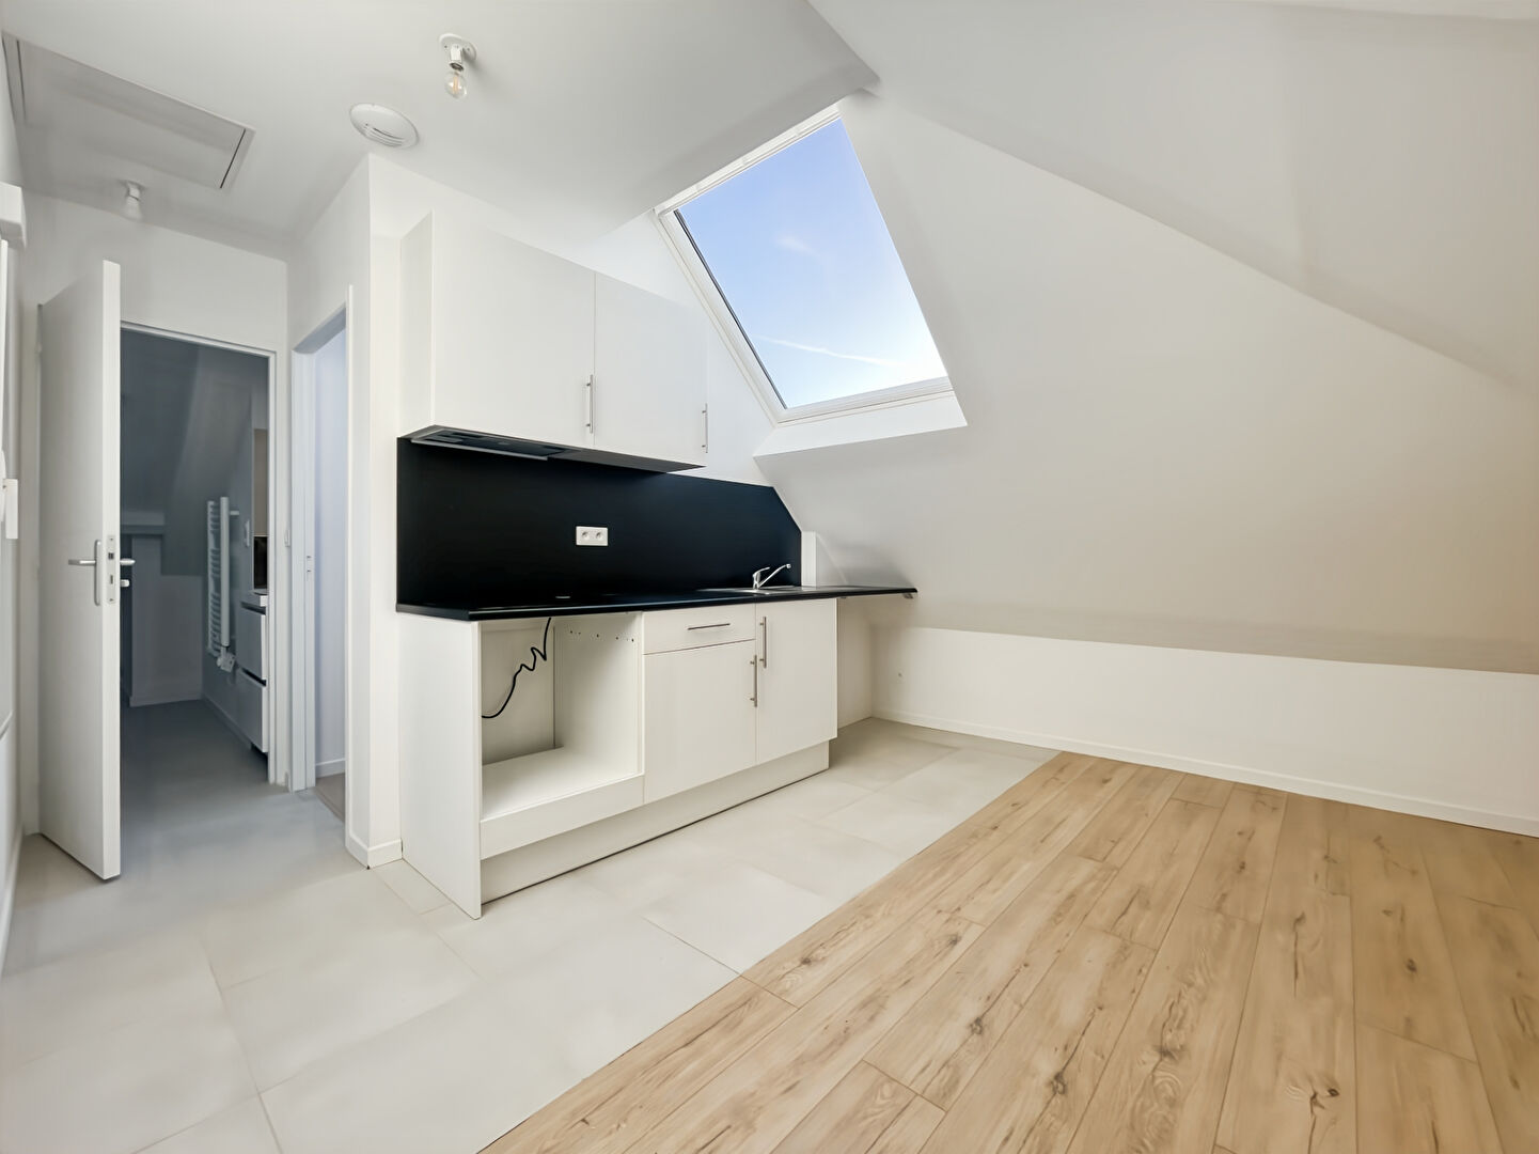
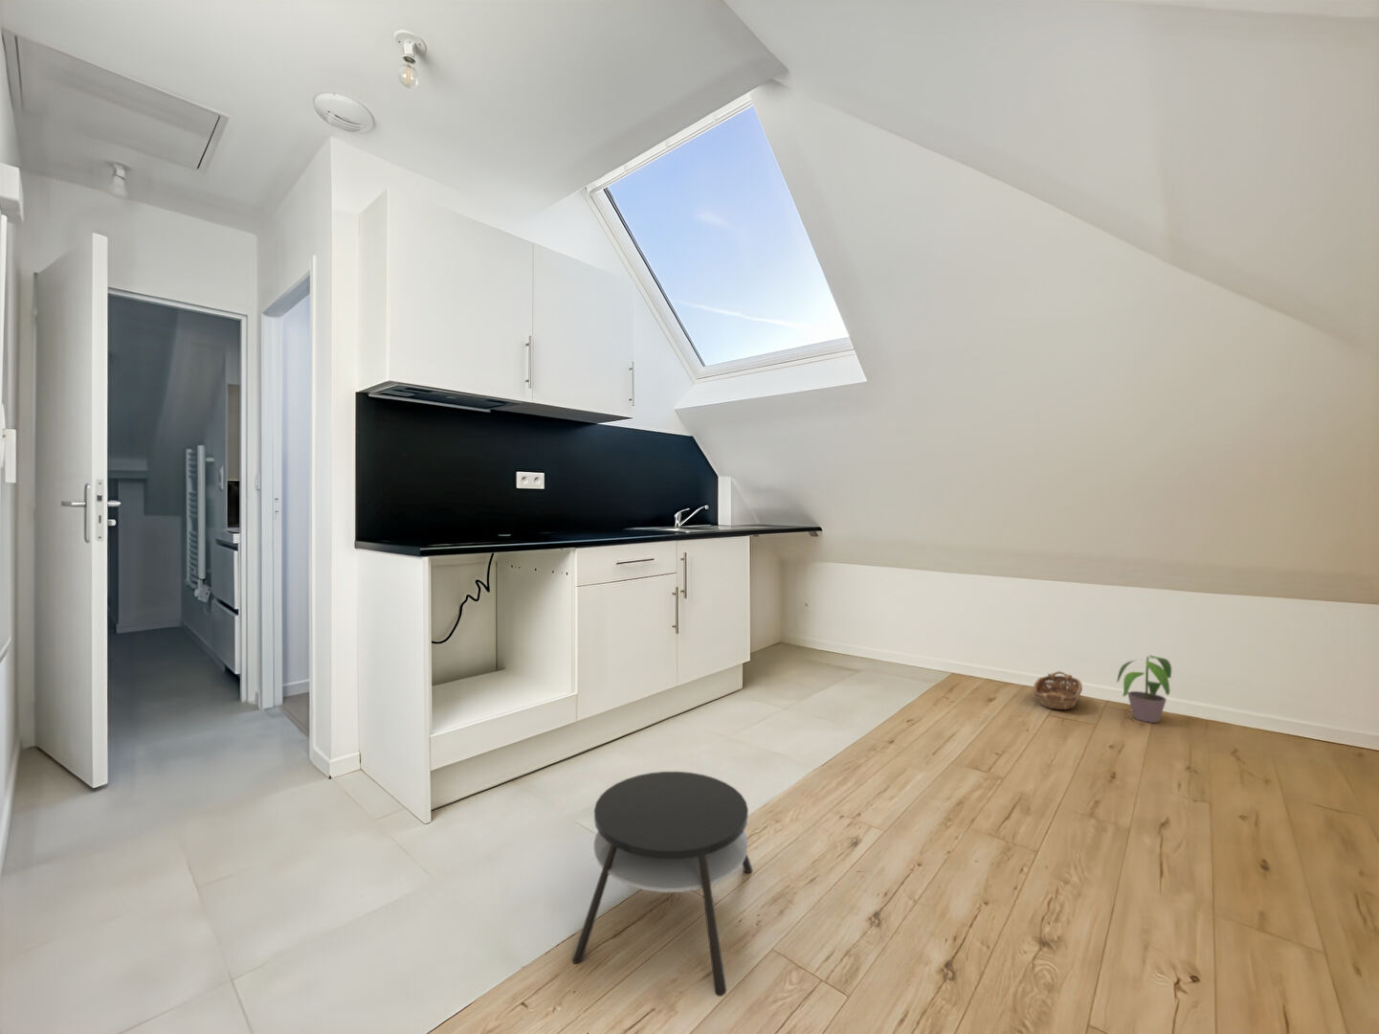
+ basket [1033,670,1084,710]
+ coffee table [571,771,754,998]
+ potted plant [1116,654,1173,723]
